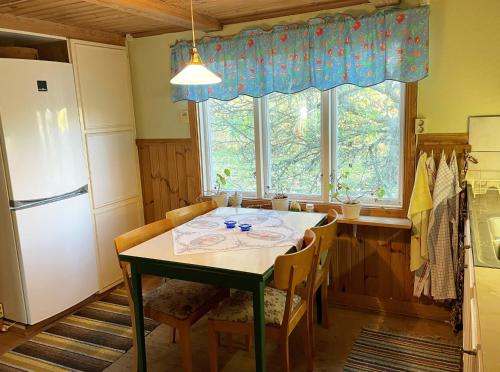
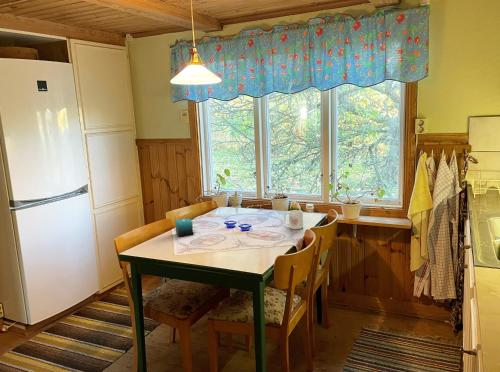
+ candle [174,214,194,238]
+ mug [283,209,304,230]
